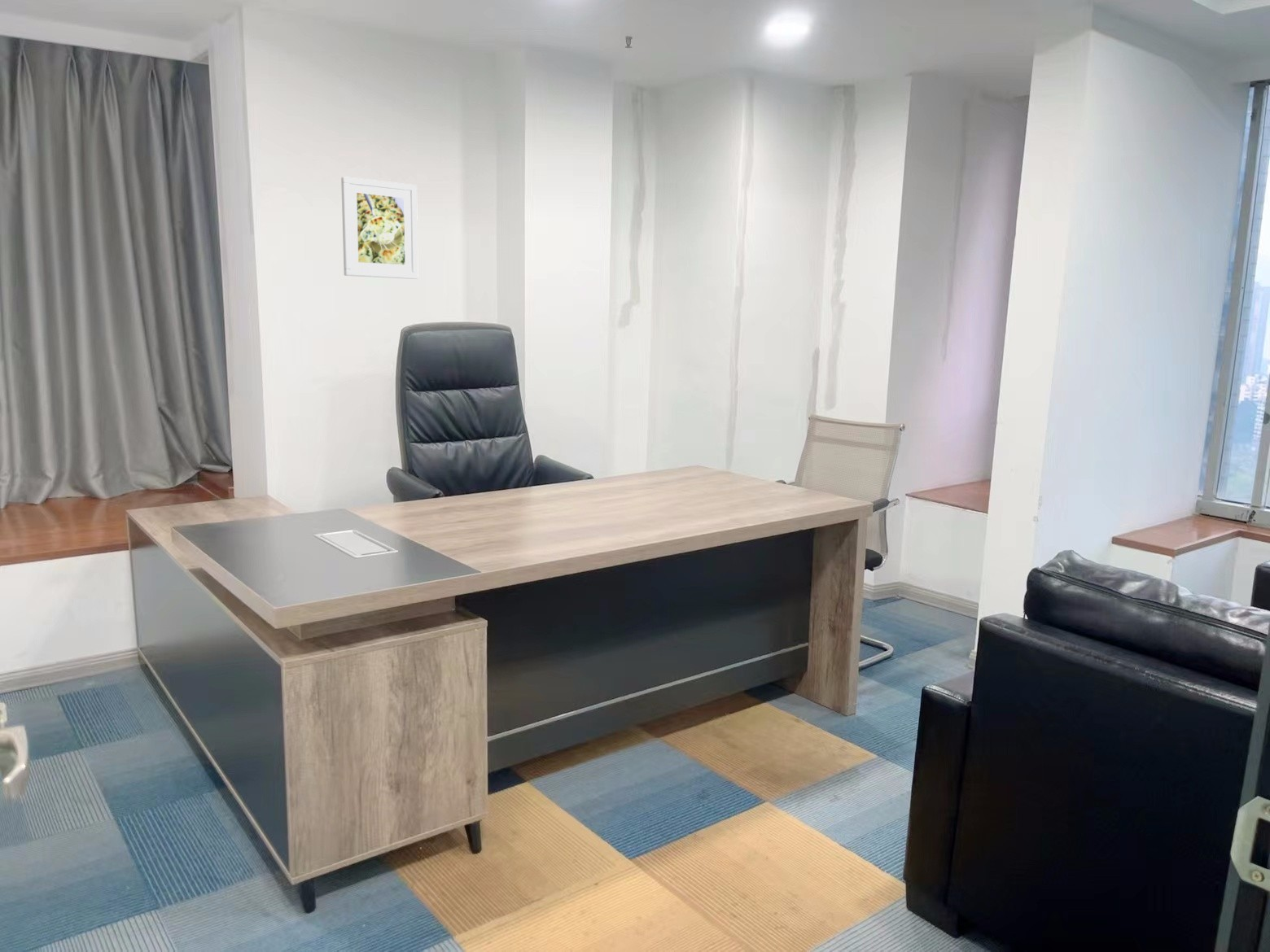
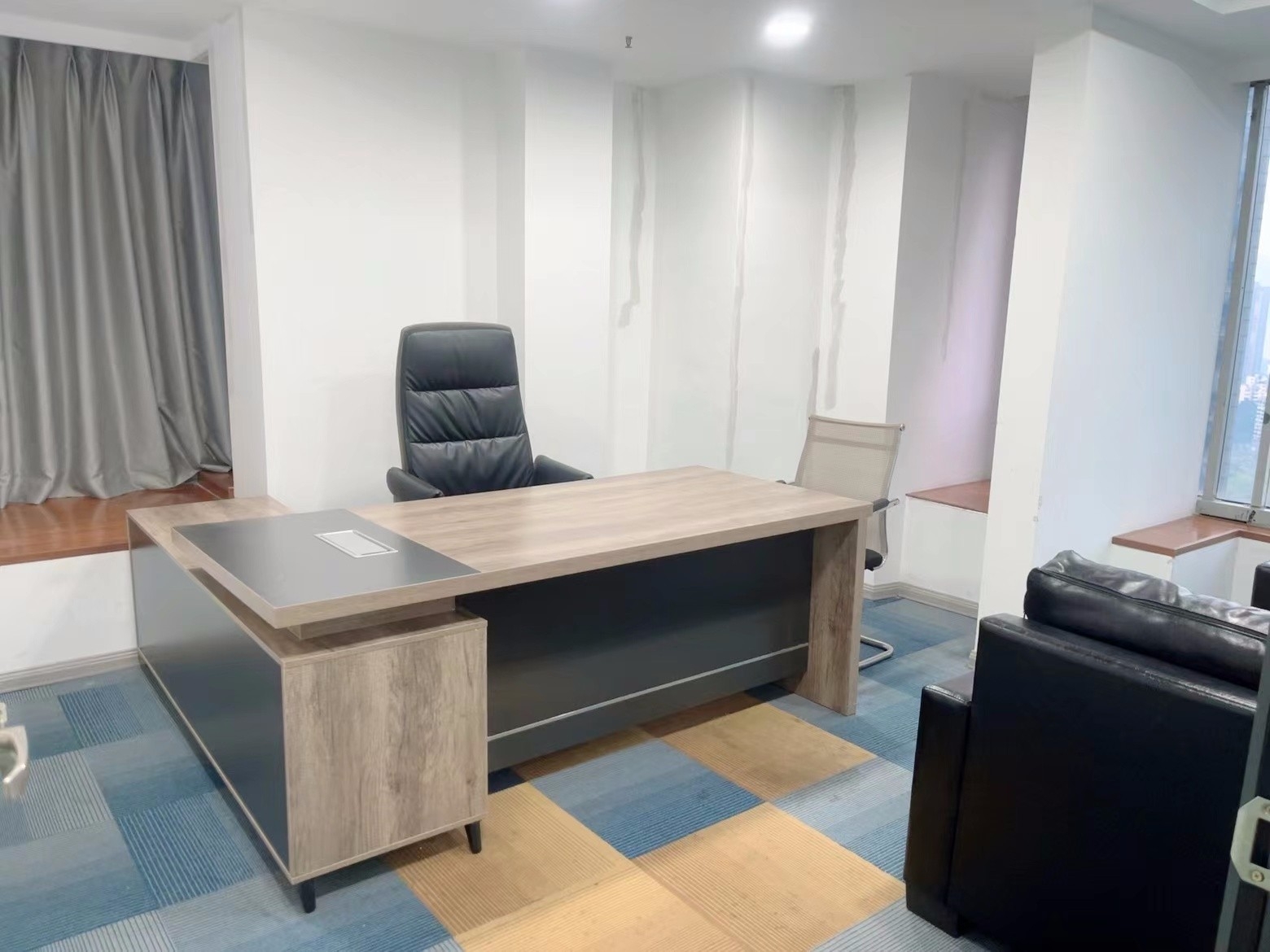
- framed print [340,176,419,280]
